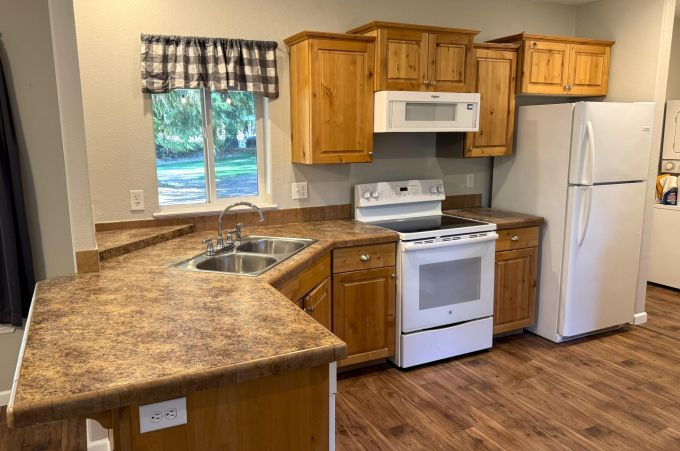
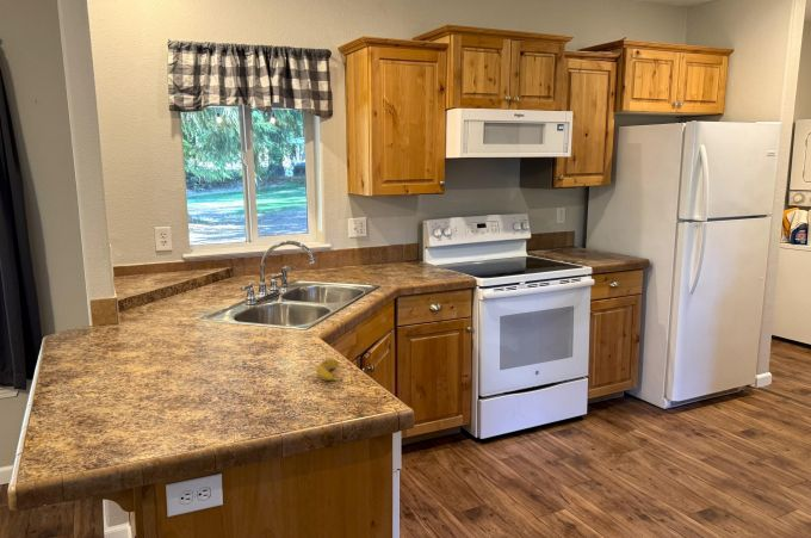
+ banana [315,358,345,383]
